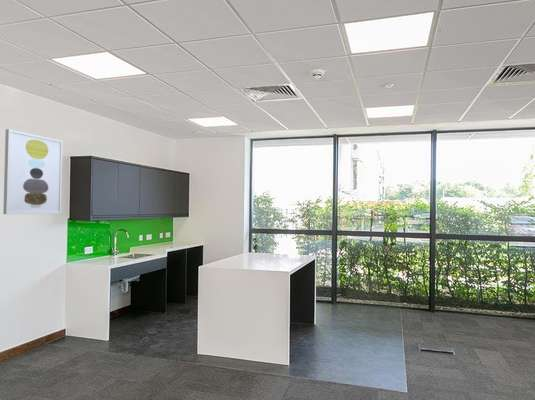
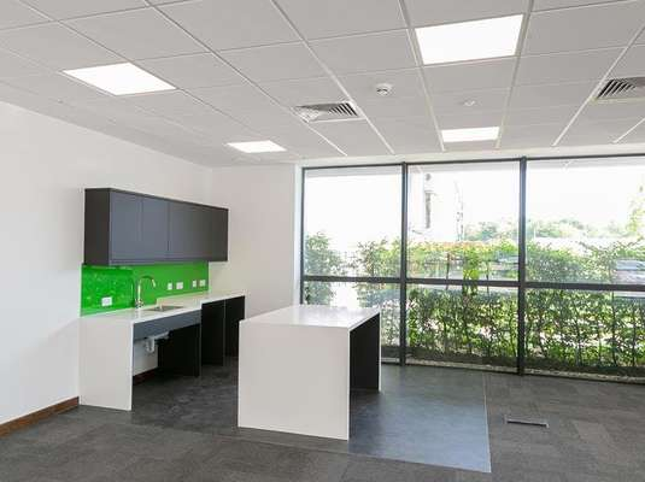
- wall art [2,128,64,215]
